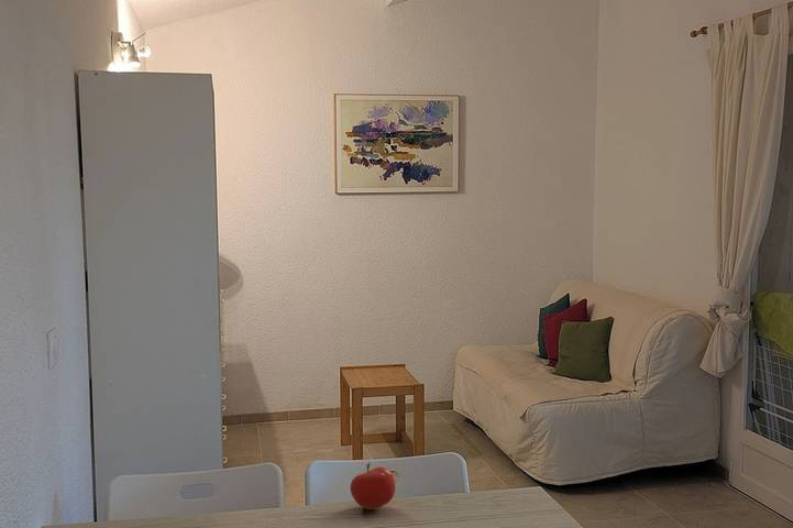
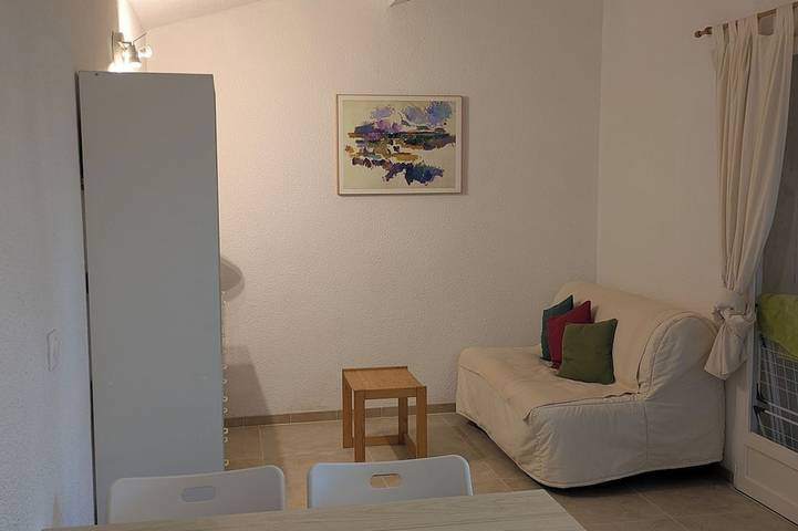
- fruit [350,462,396,510]
